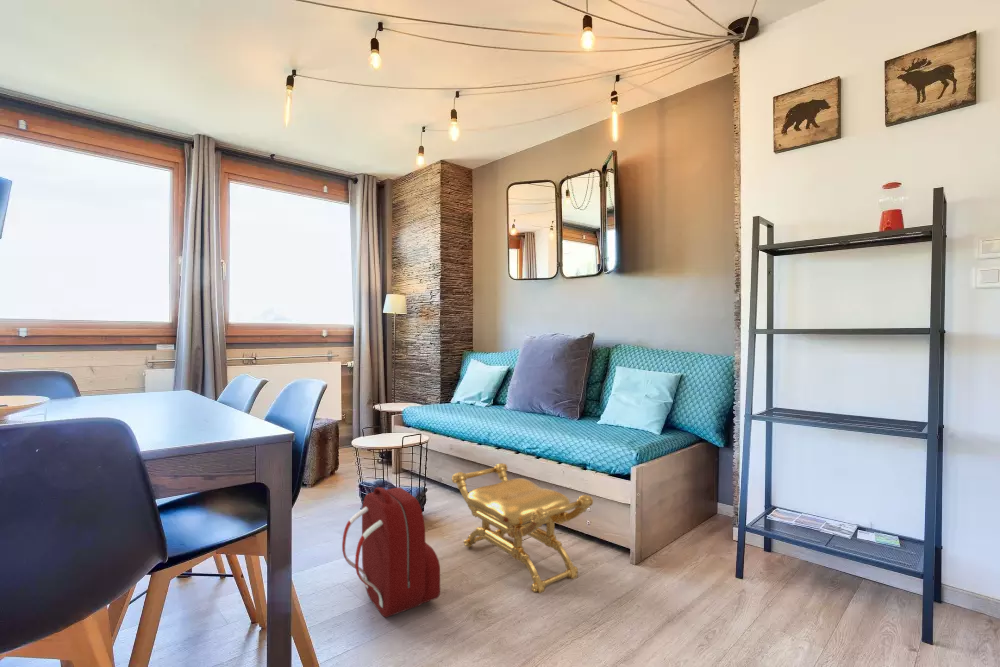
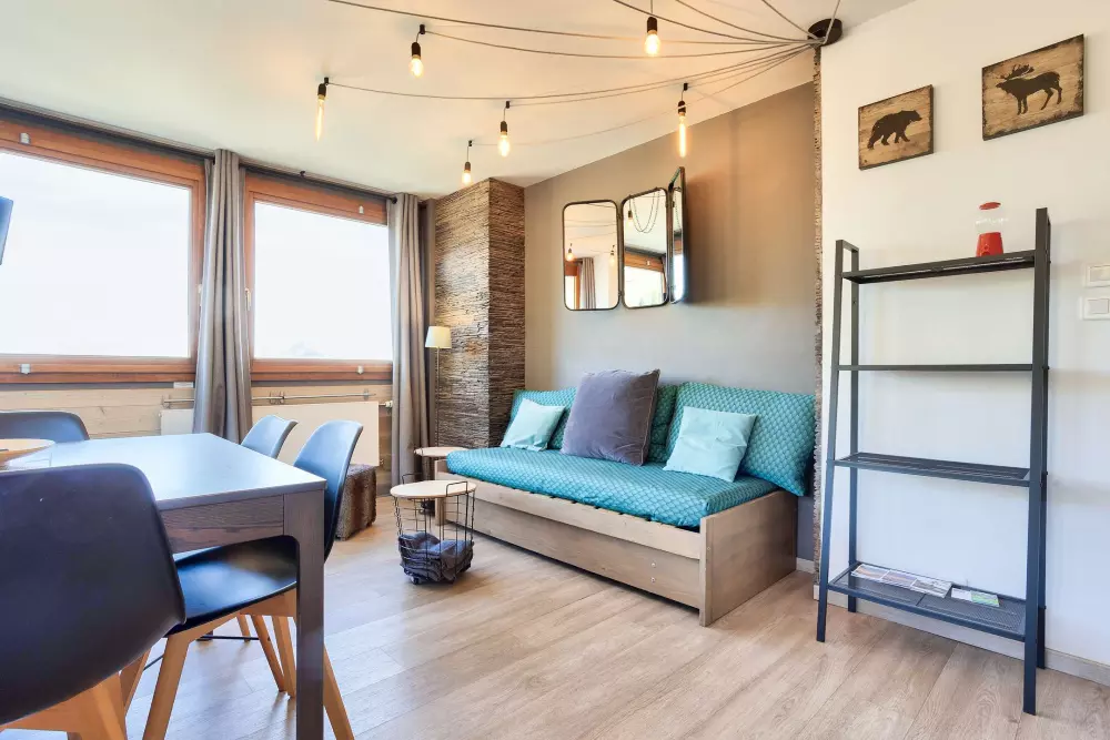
- stool [451,462,594,594]
- backpack [341,486,441,618]
